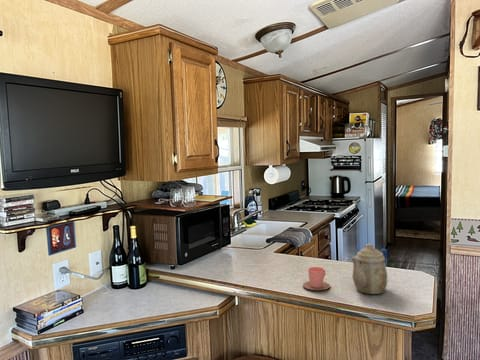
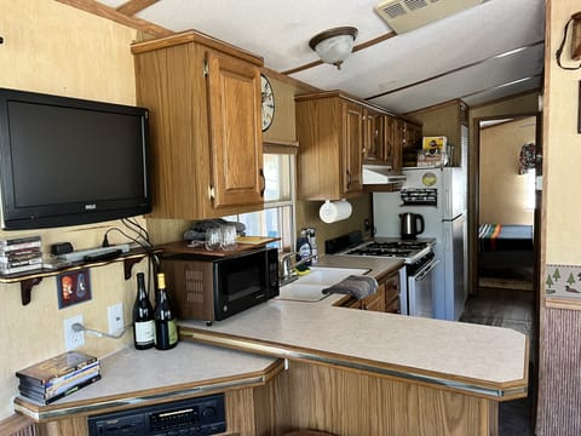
- teapot [350,243,388,295]
- cup [302,266,331,291]
